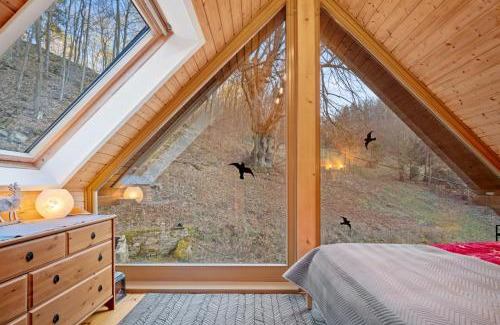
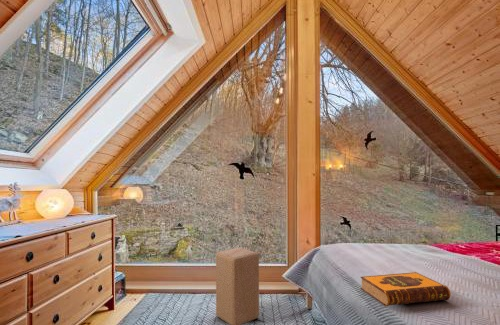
+ hardback book [360,271,452,307]
+ stool [215,246,260,325]
